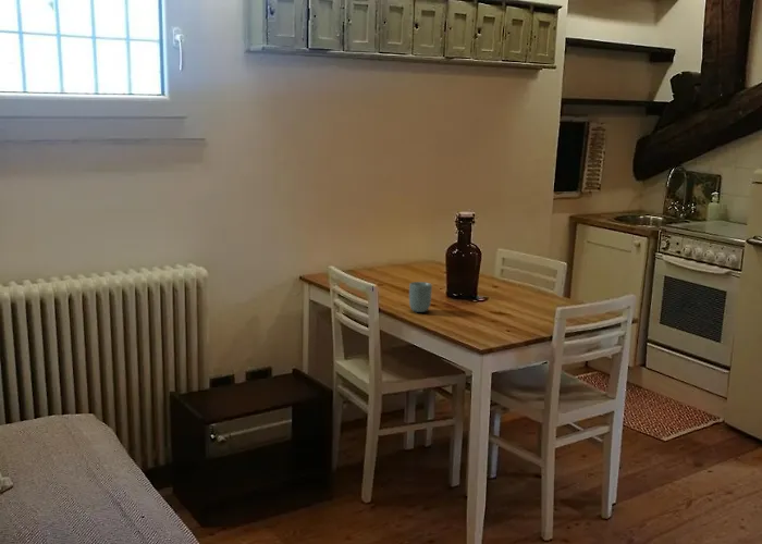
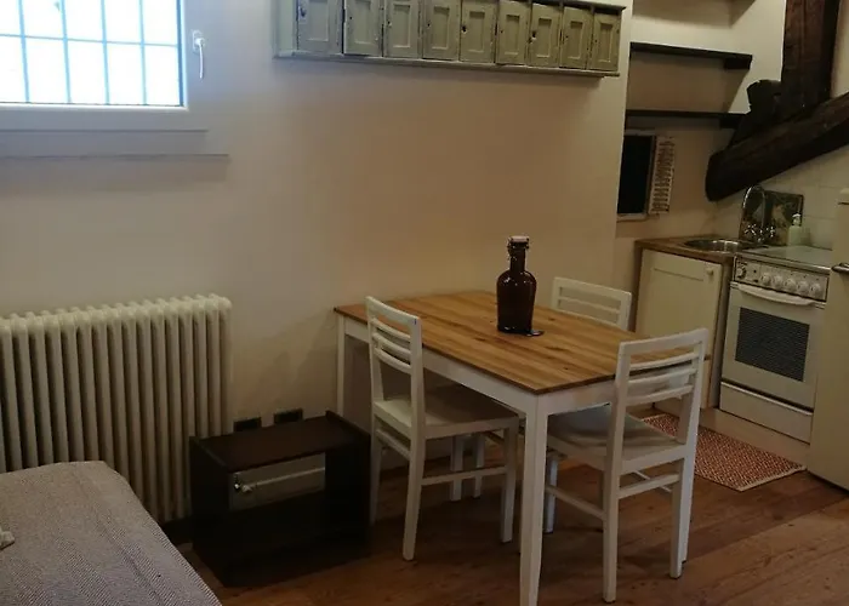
- cup [408,281,433,313]
